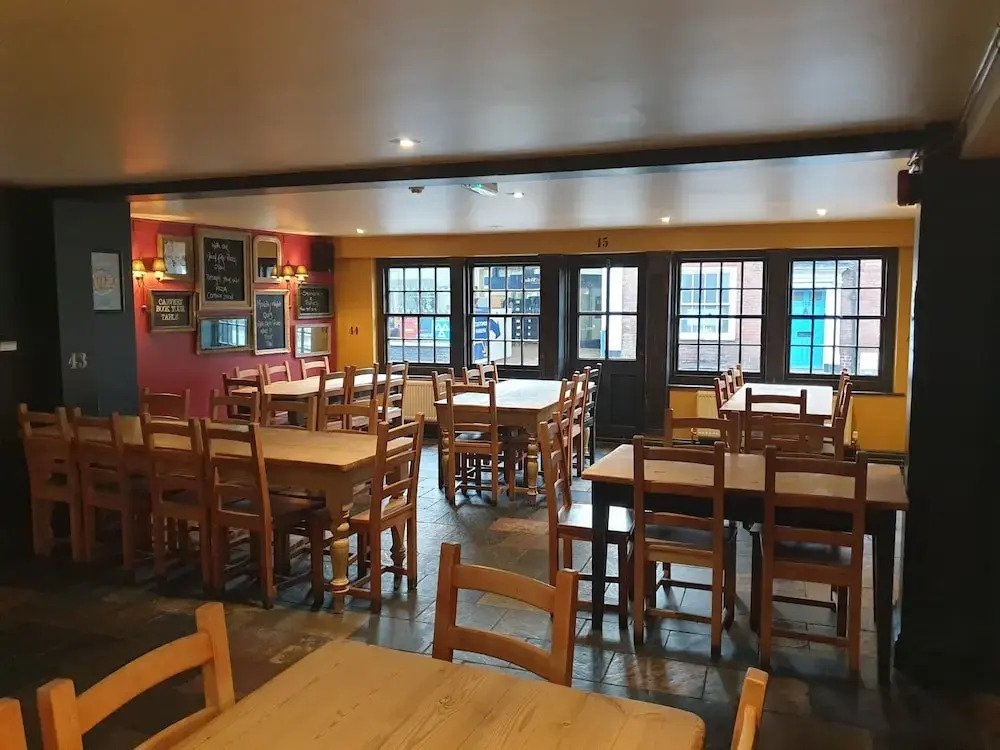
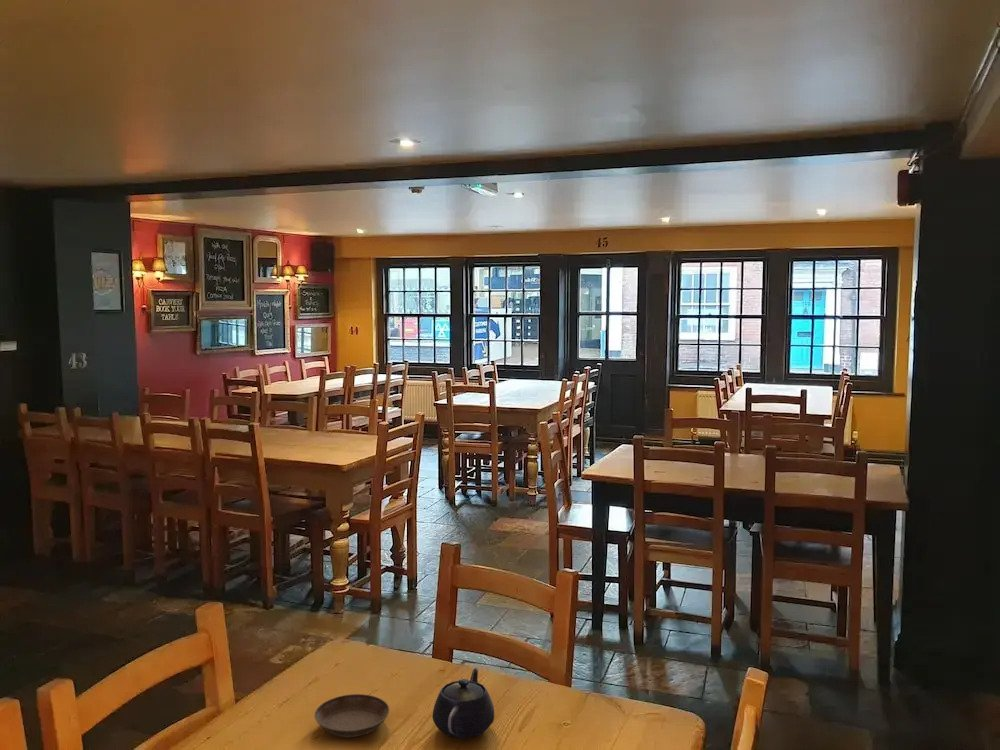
+ saucer [314,693,391,738]
+ teapot [431,667,495,740]
